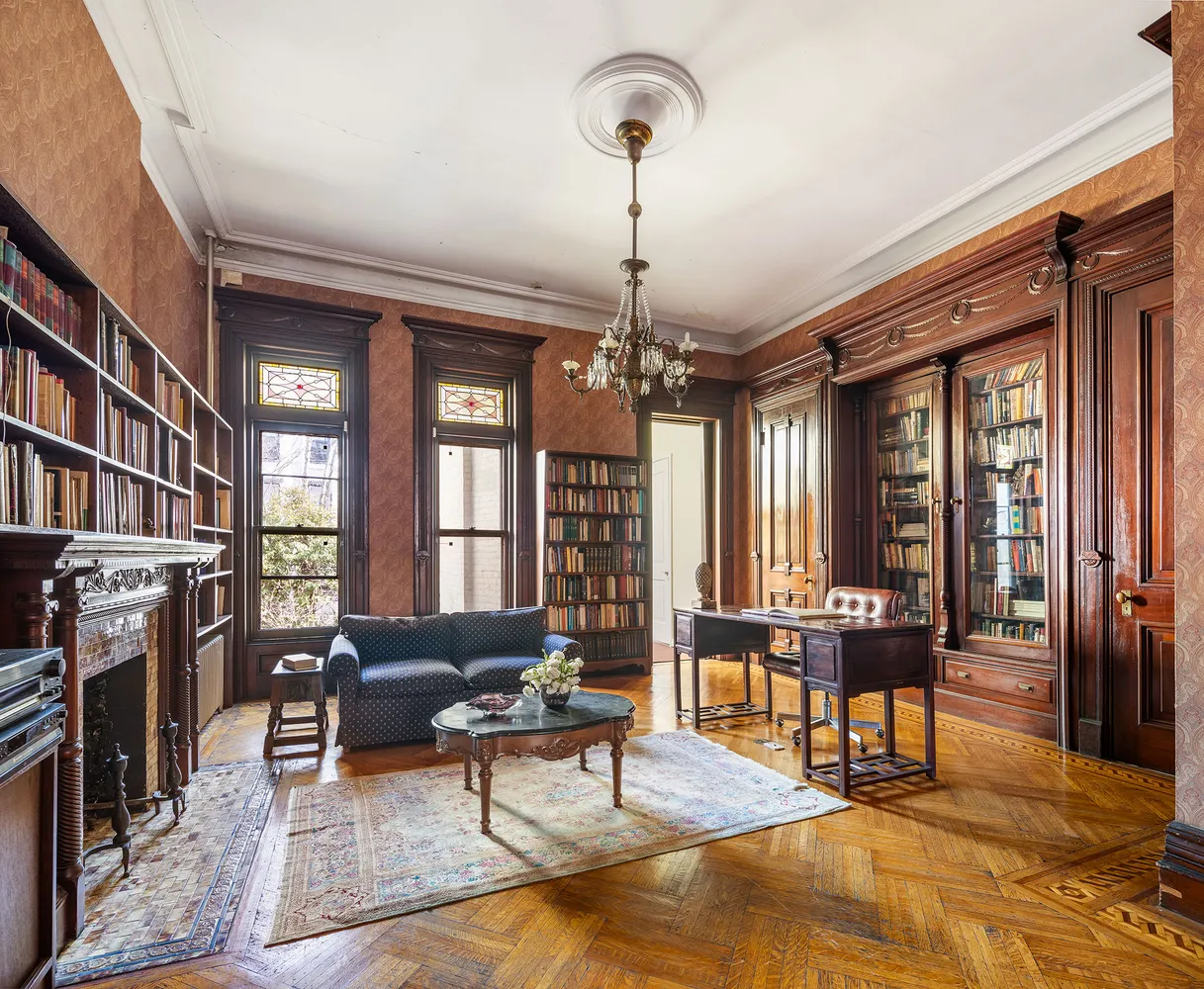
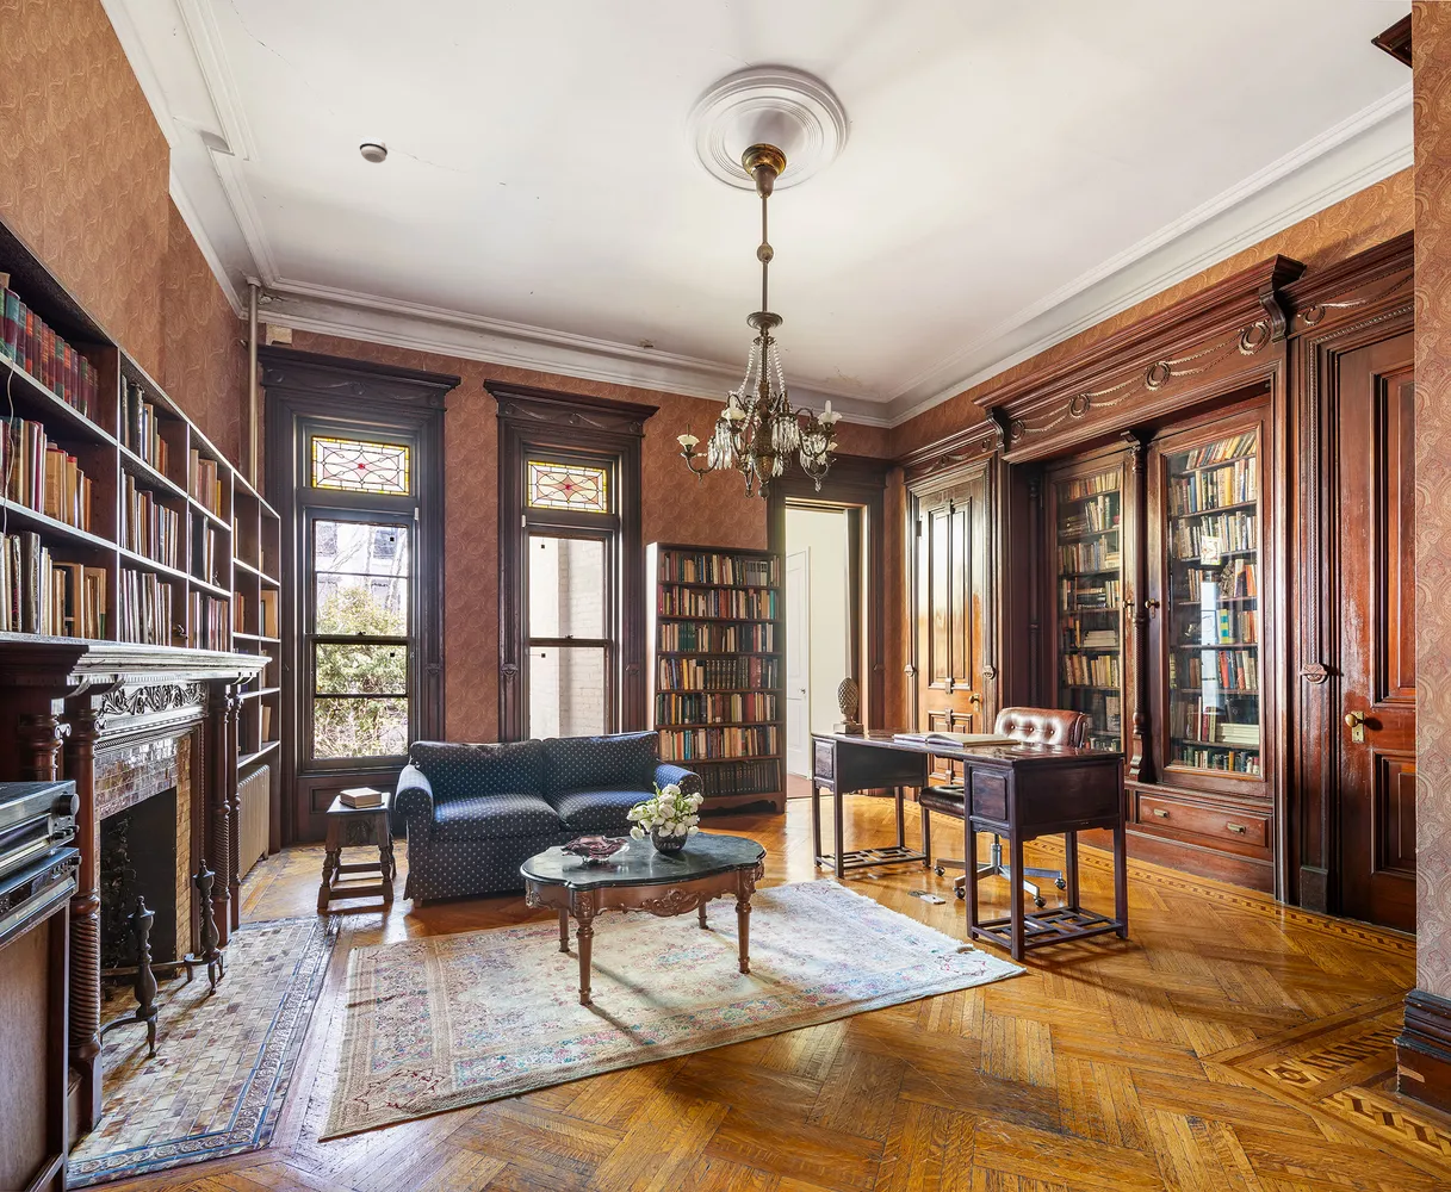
+ smoke detector [359,136,389,164]
